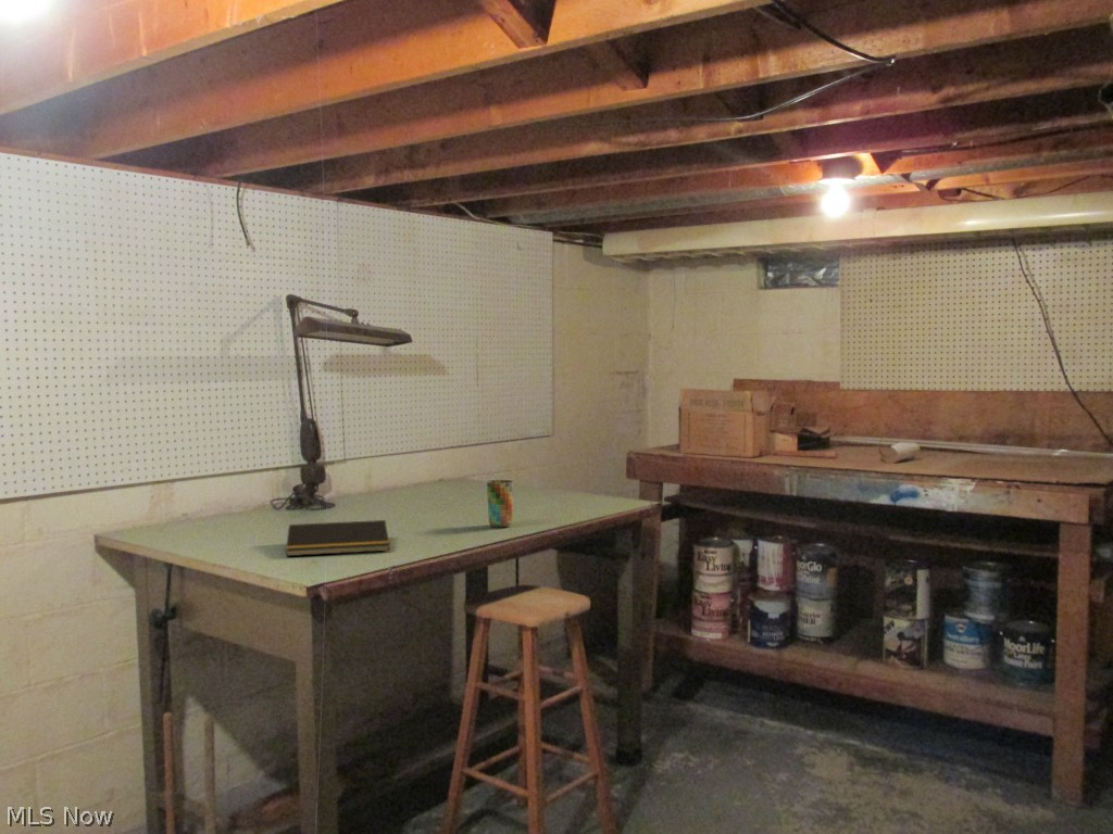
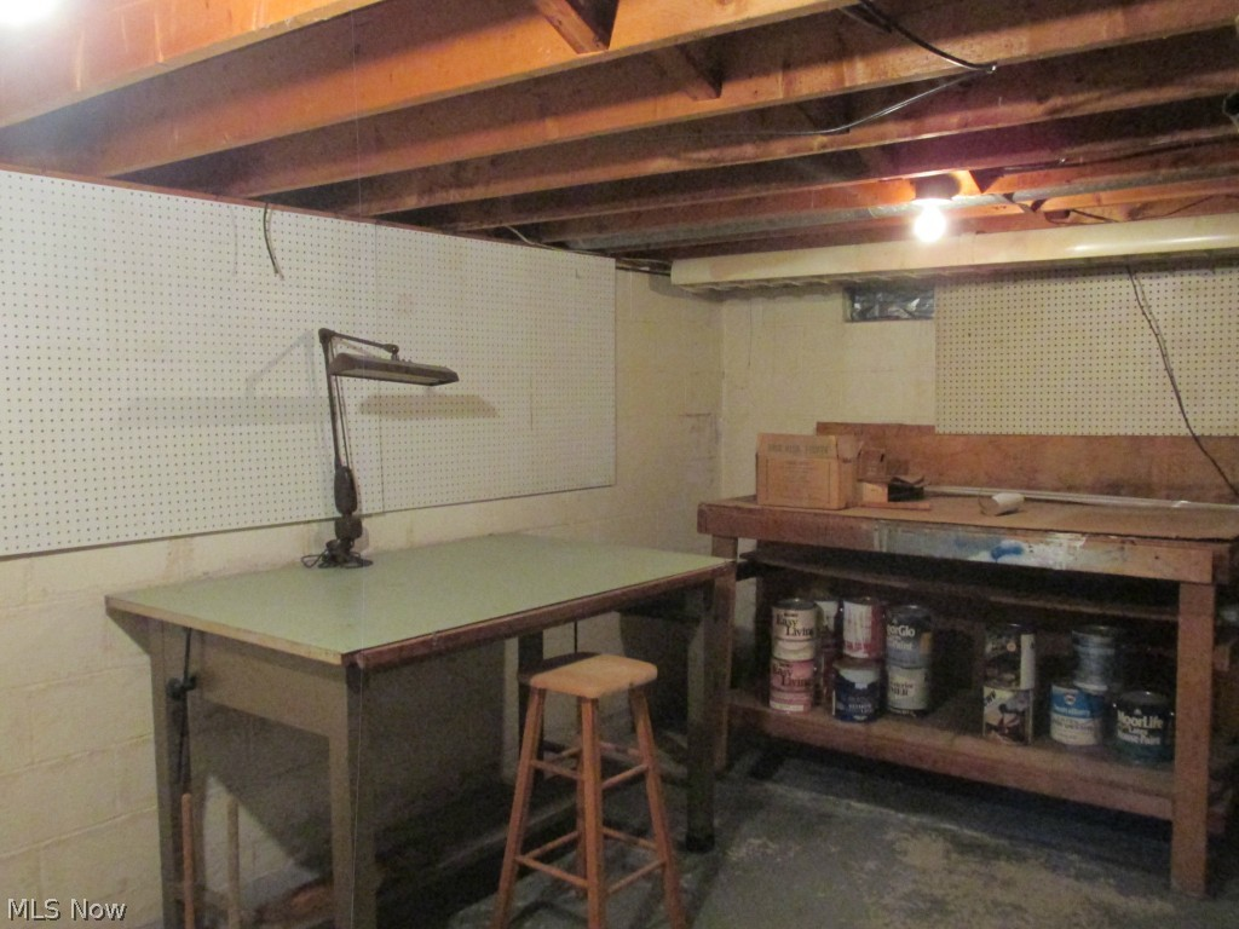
- cup [486,479,514,528]
- notepad [285,519,391,557]
